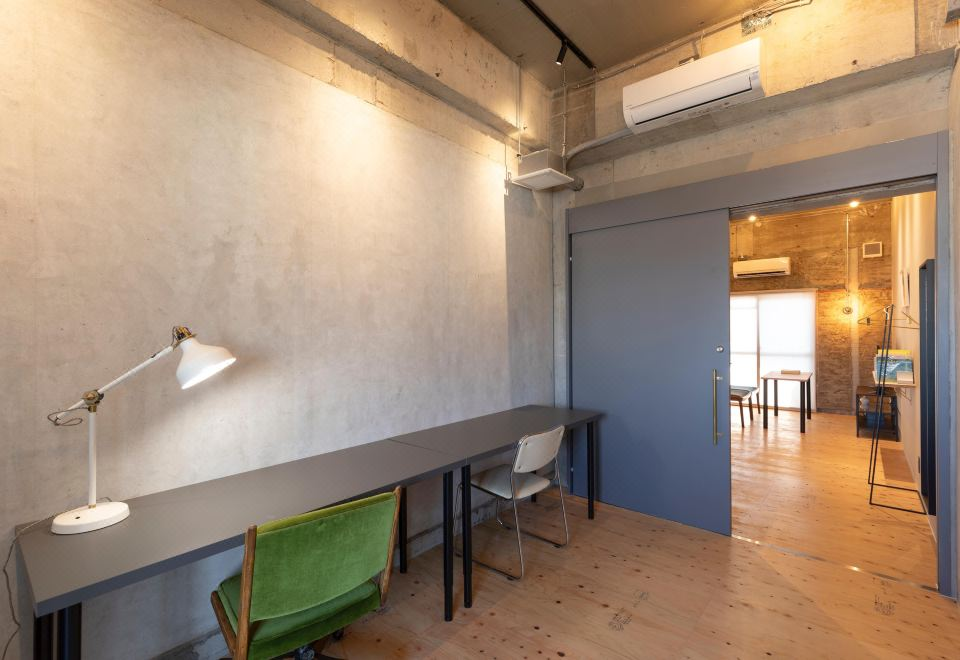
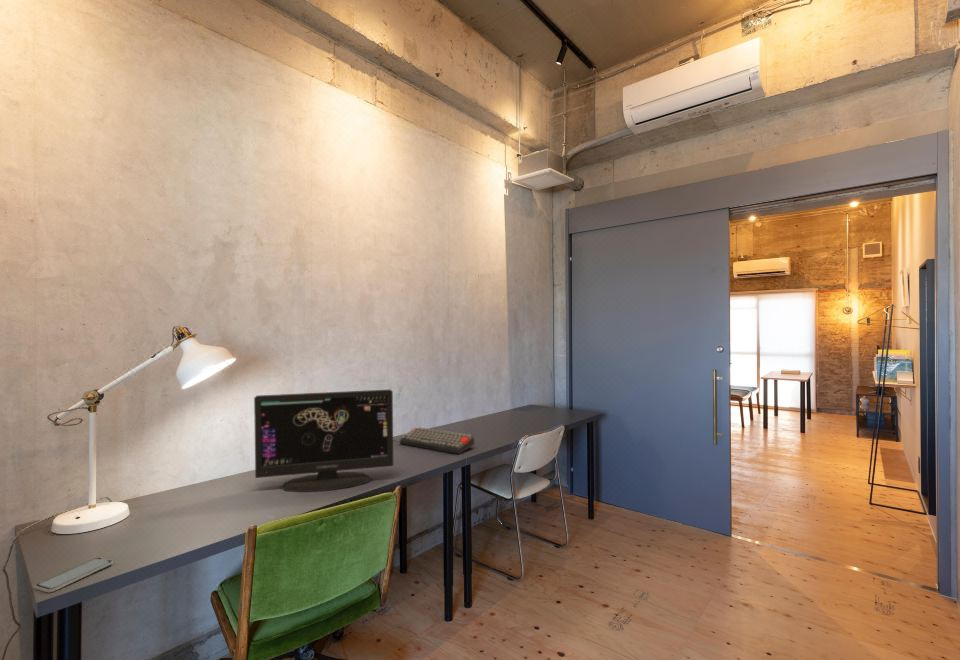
+ computer monitor [253,389,394,493]
+ keyboard [399,426,476,455]
+ smartphone [33,556,114,593]
